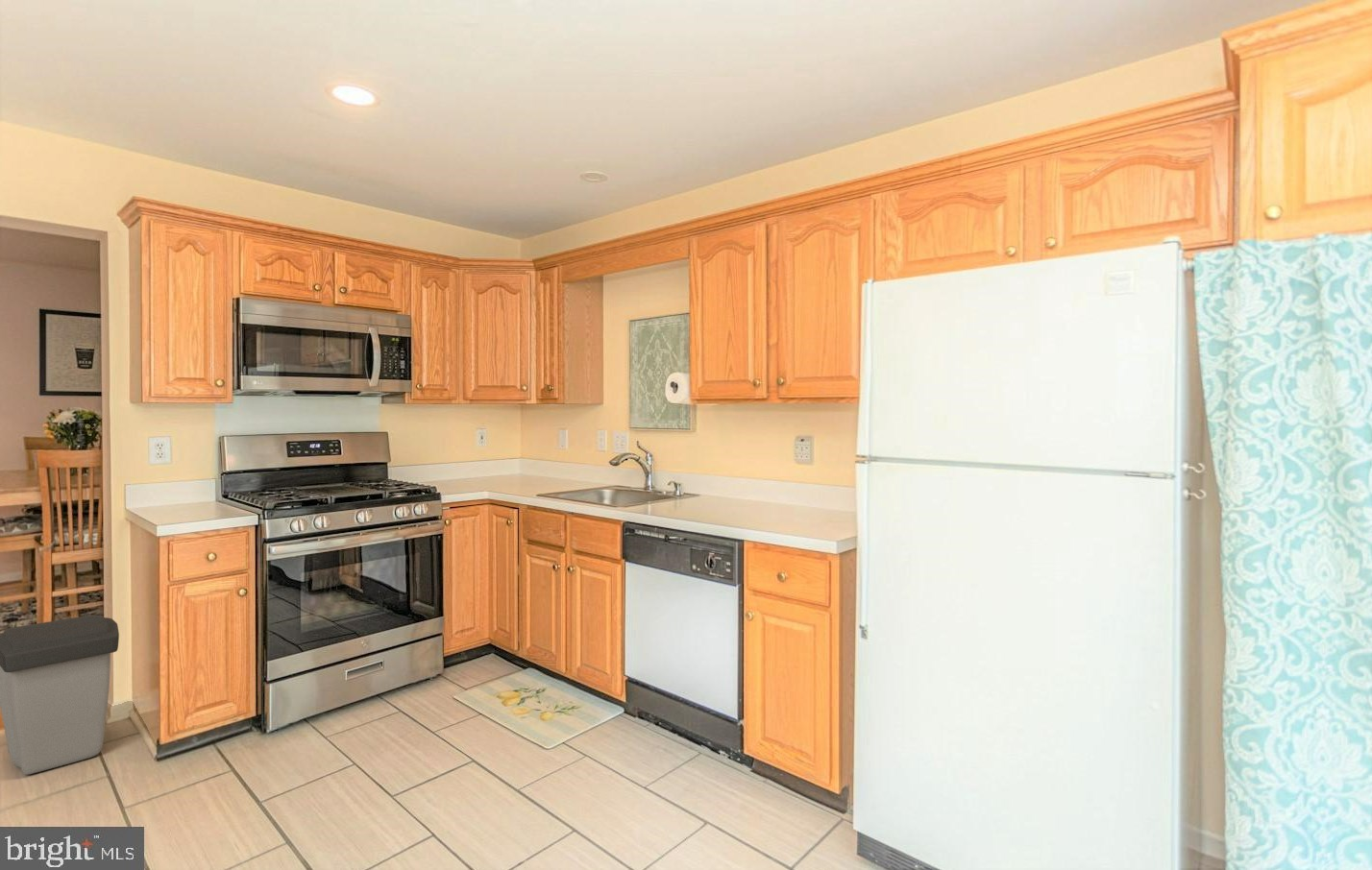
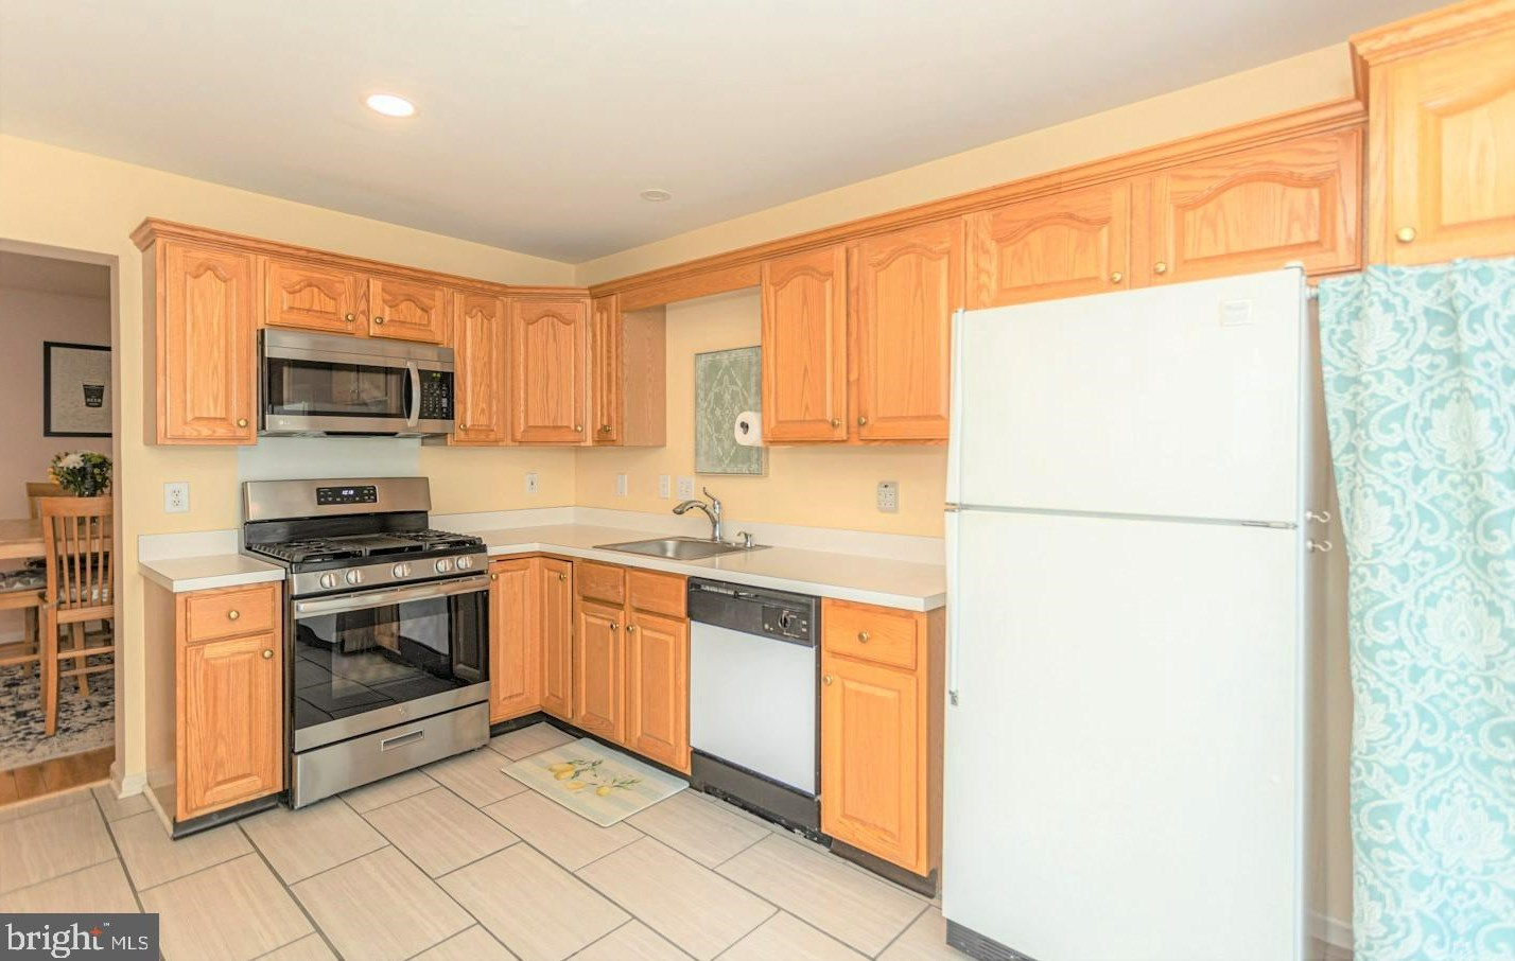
- trash can [0,614,120,776]
